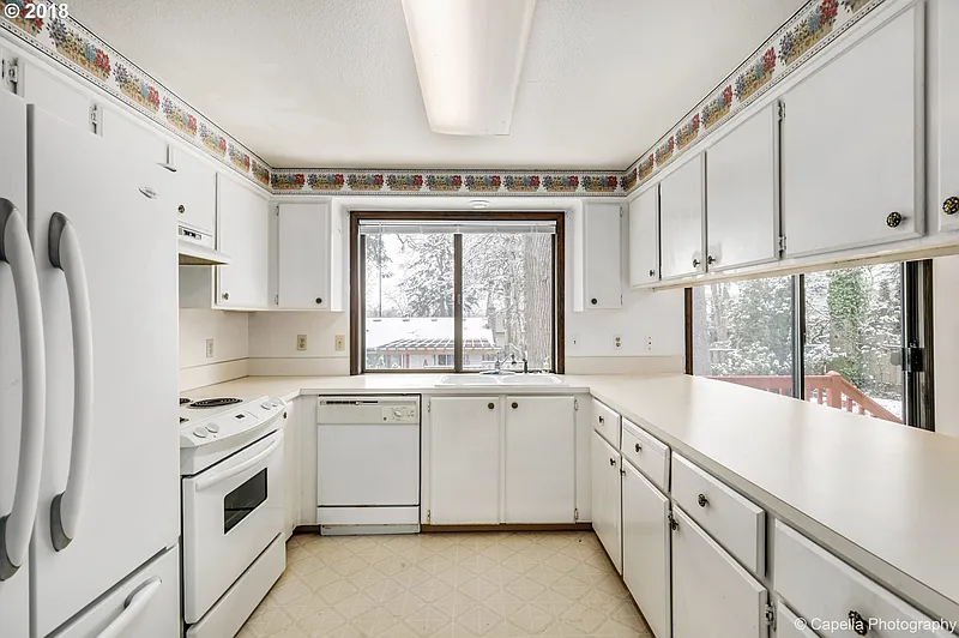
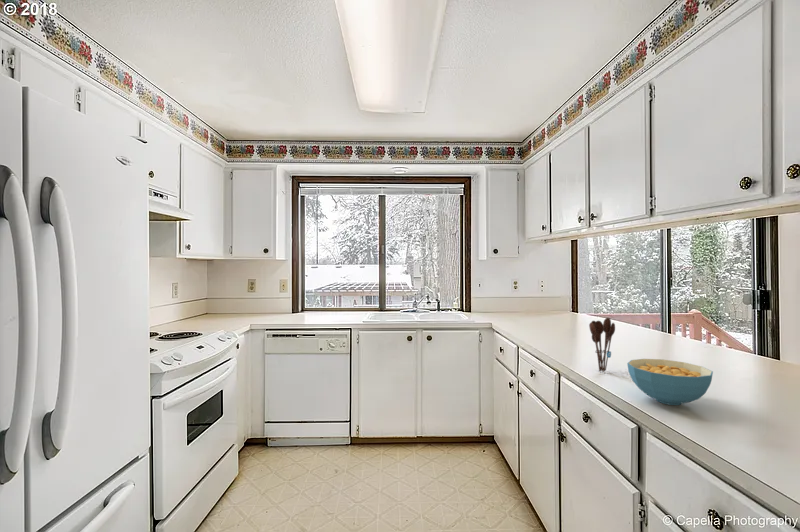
+ cereal bowl [626,358,714,406]
+ utensil holder [588,317,616,373]
